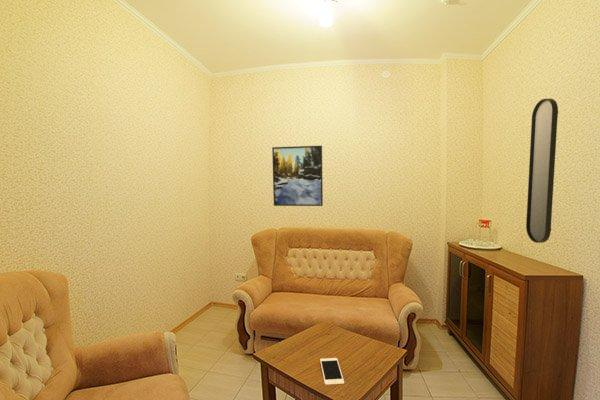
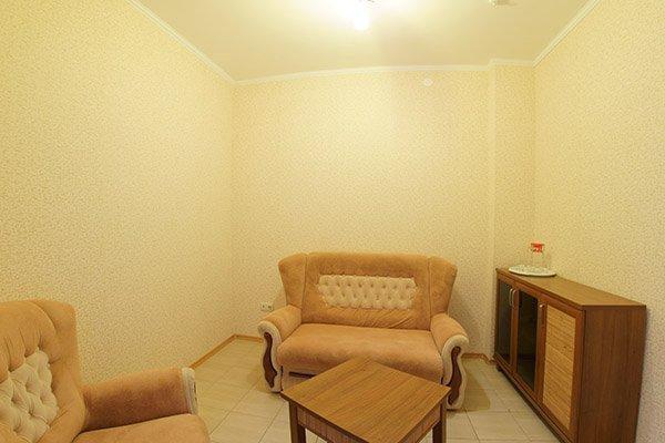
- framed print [271,145,324,207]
- home mirror [525,97,559,244]
- cell phone [319,357,345,386]
